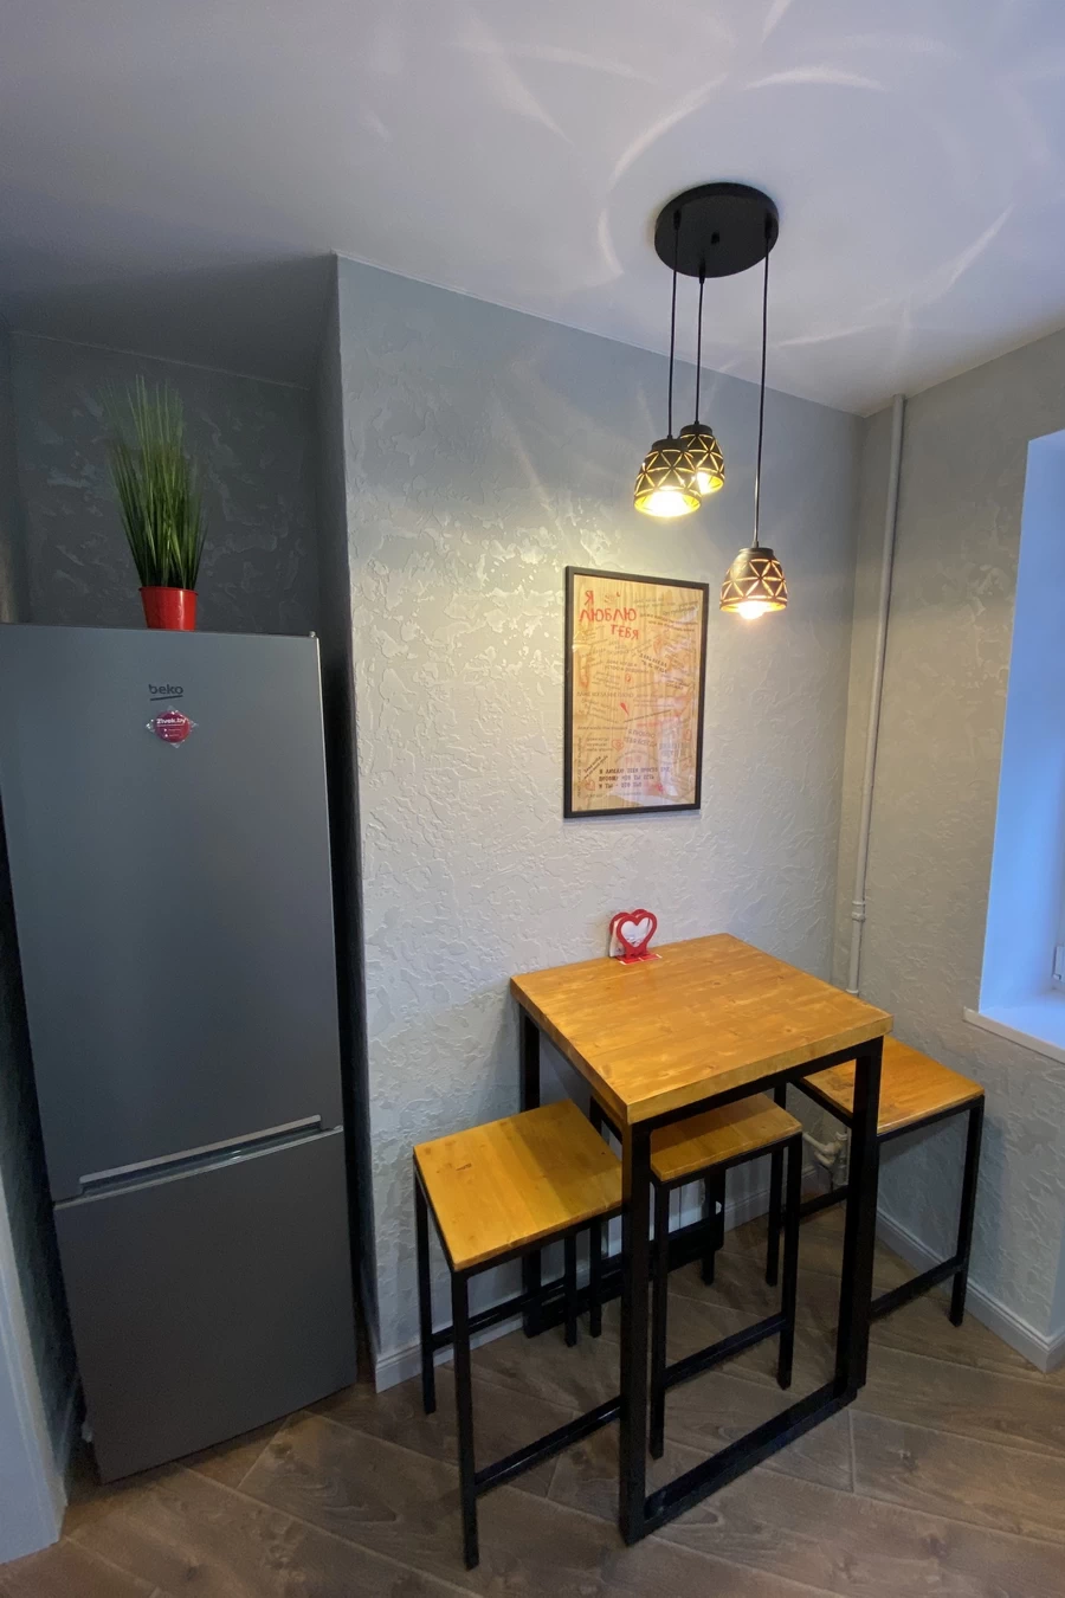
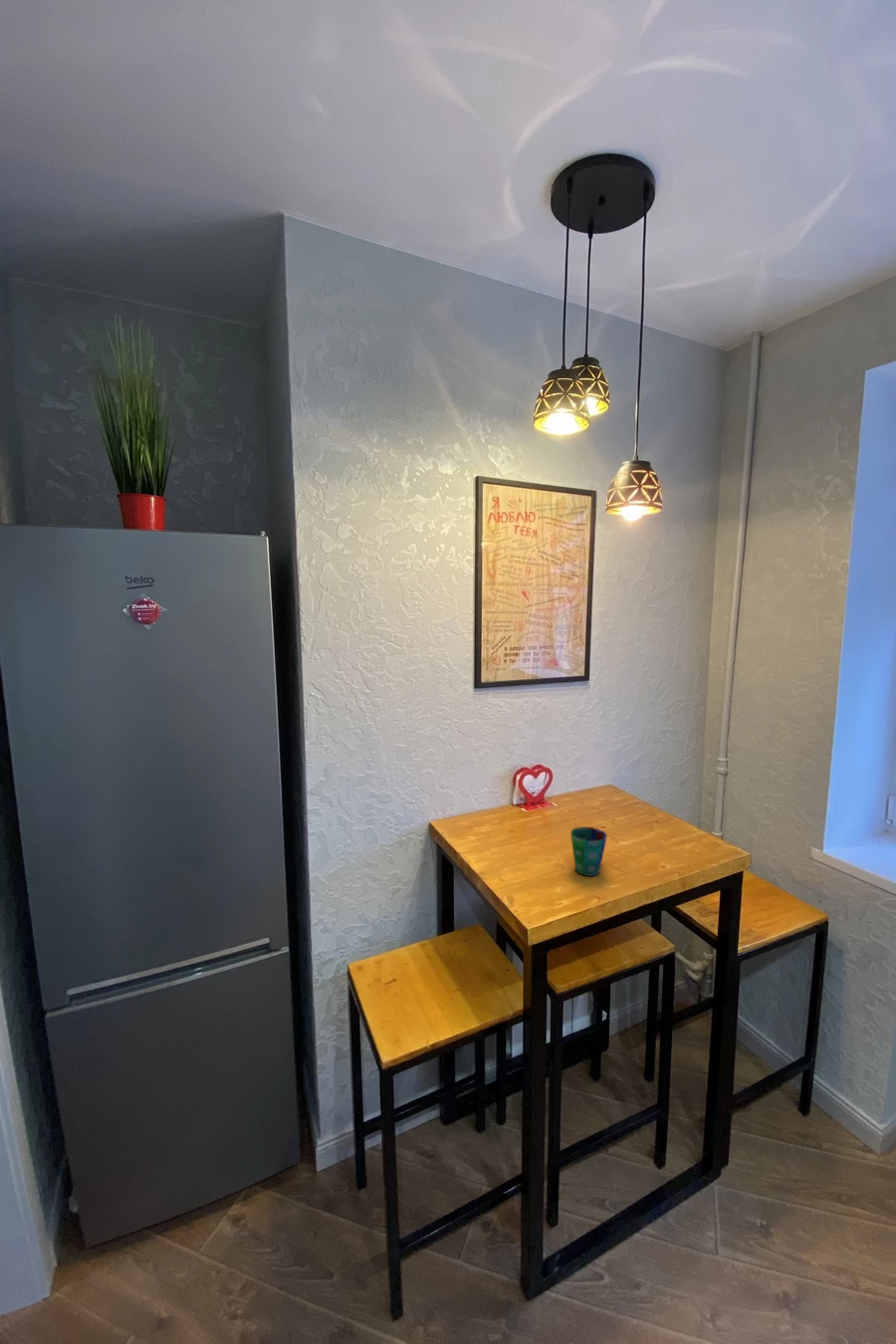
+ cup [569,825,608,877]
